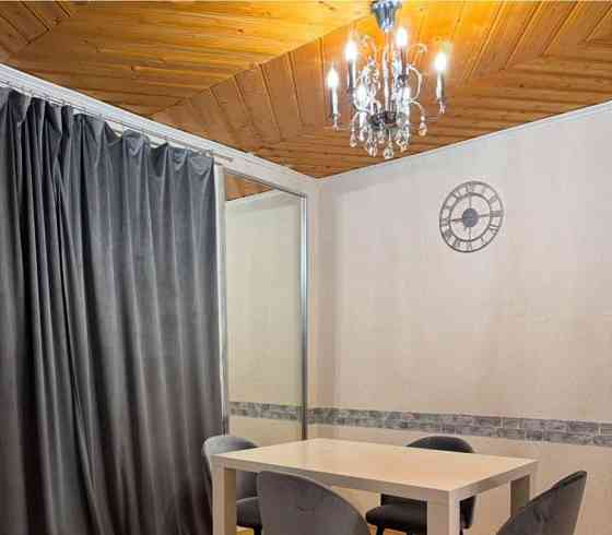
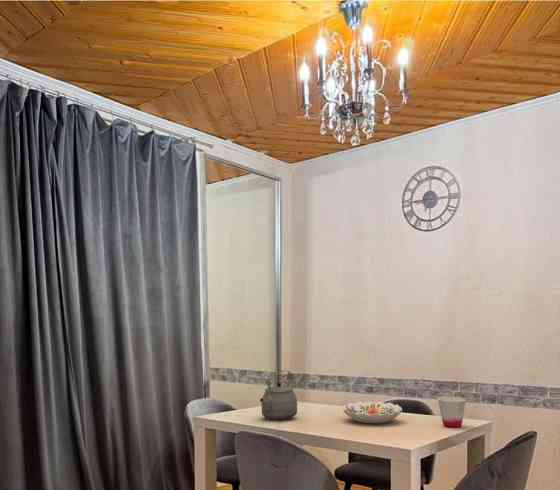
+ cup [437,395,467,429]
+ tea kettle [259,370,298,421]
+ decorative bowl [342,400,403,424]
